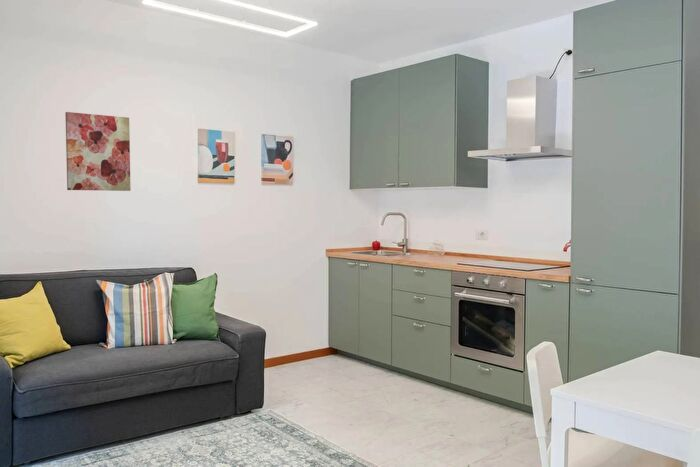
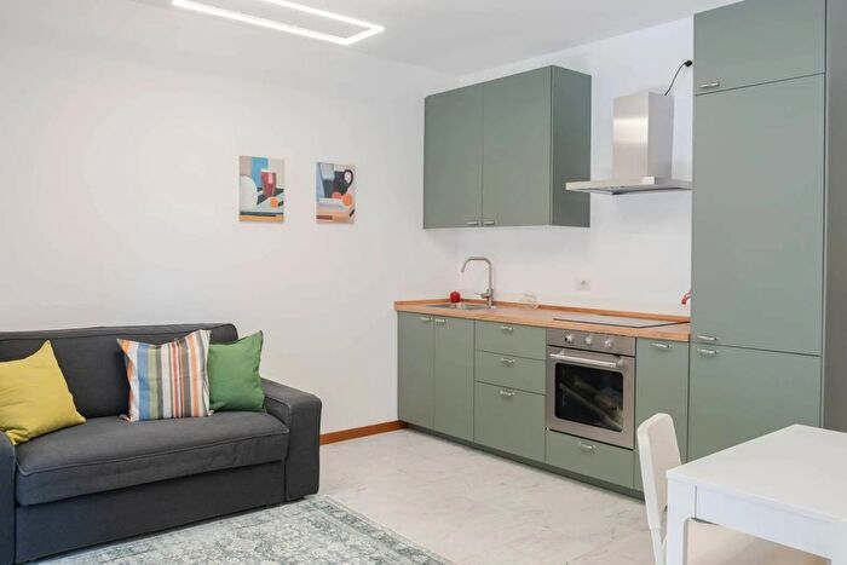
- wall art [64,111,131,192]
